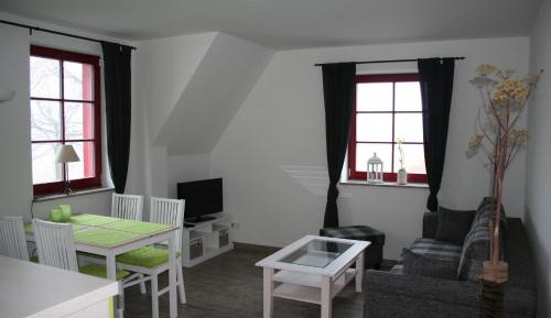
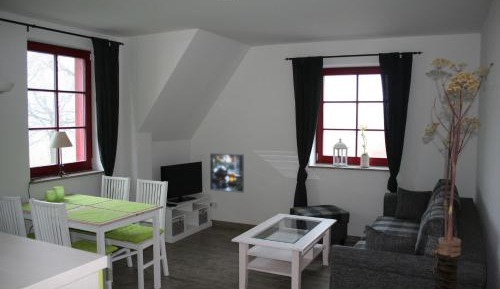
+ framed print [209,152,245,194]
